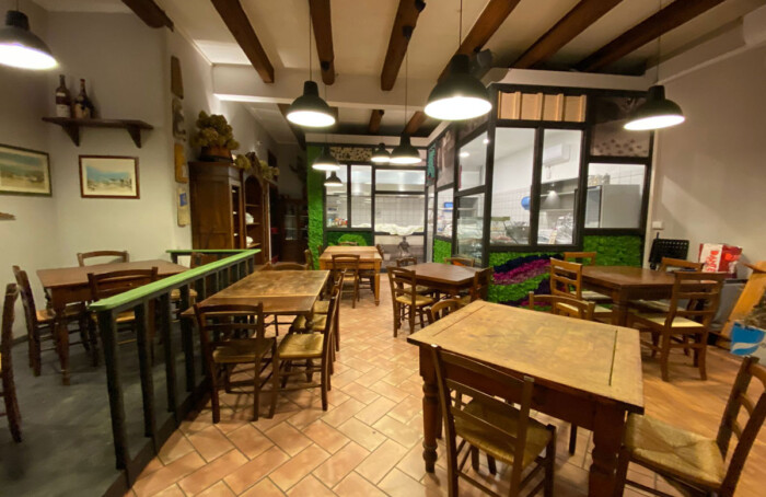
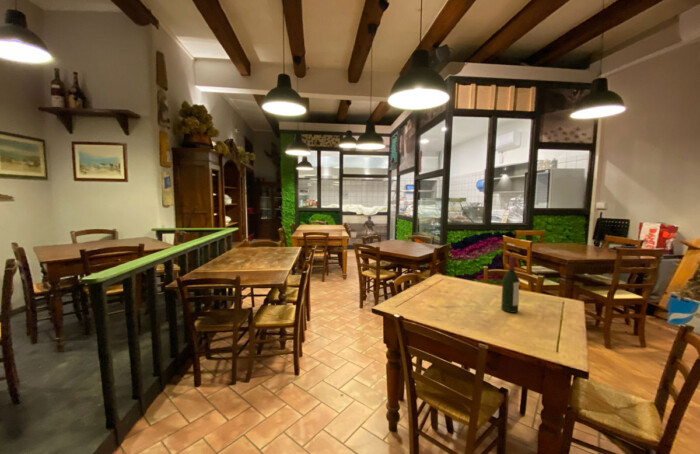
+ wine bottle [500,255,521,314]
